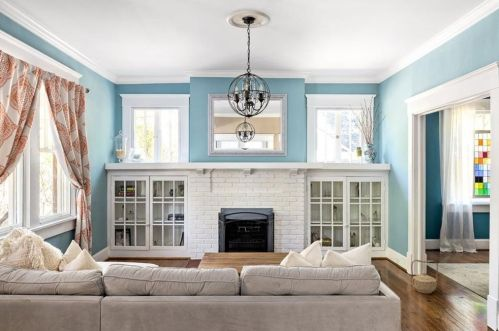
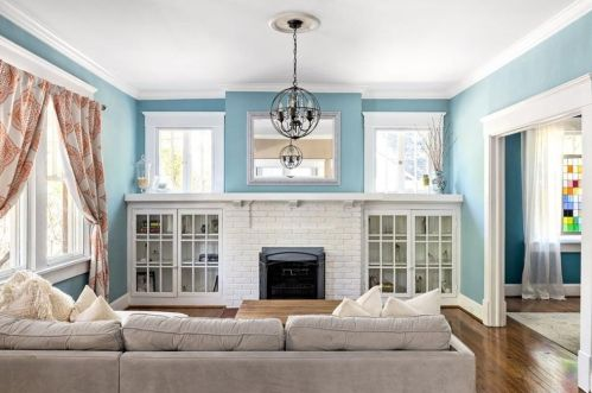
- basket [410,259,439,295]
